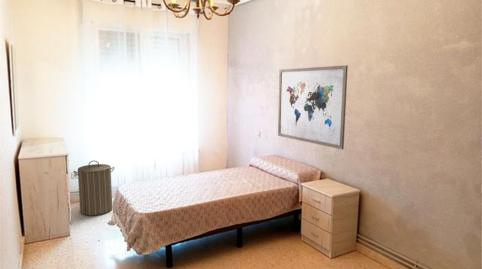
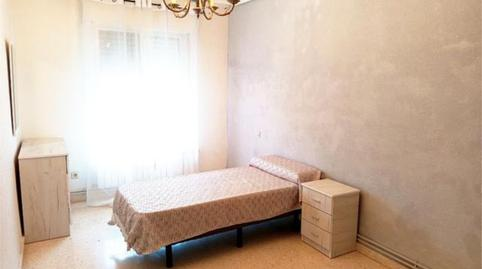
- laundry hamper [73,160,115,216]
- wall art [277,64,349,150]
